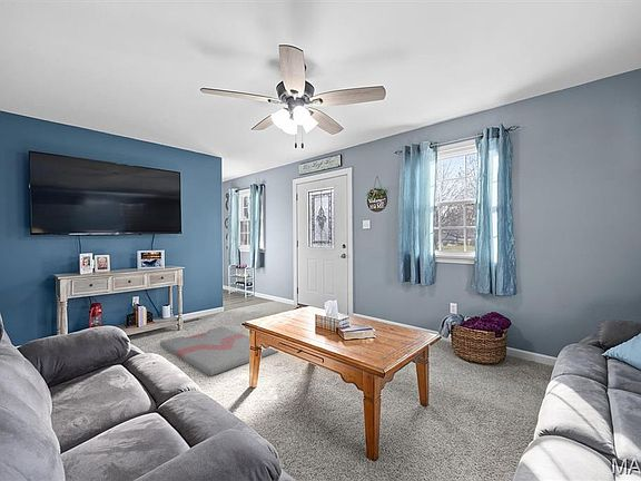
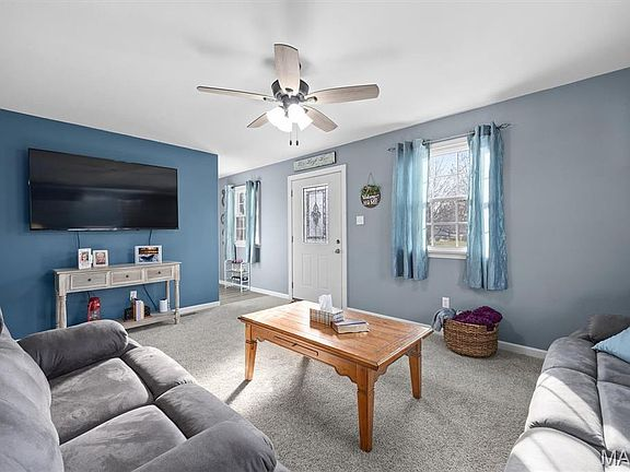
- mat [159,325,279,377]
